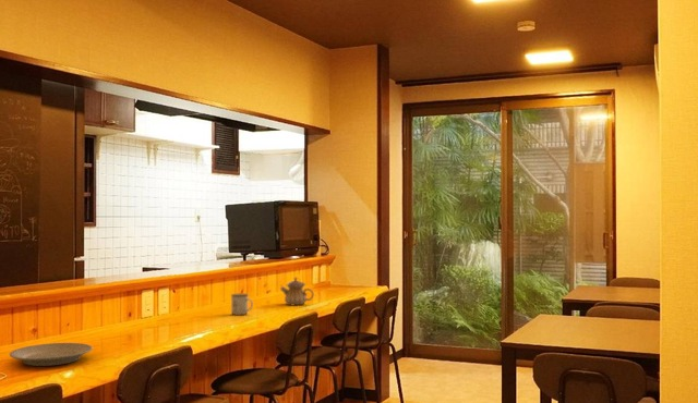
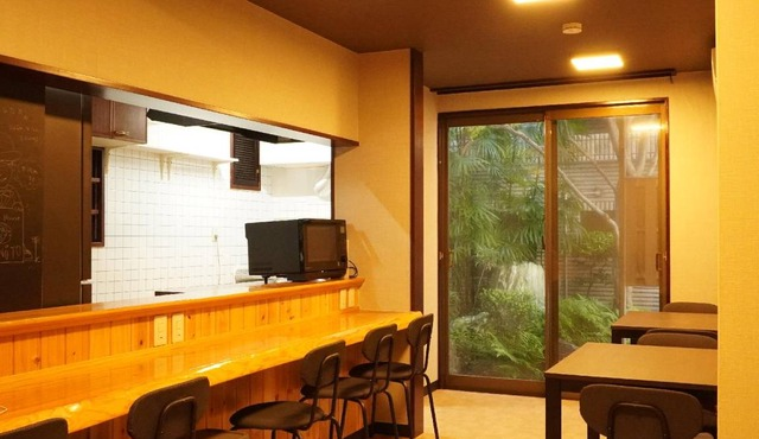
- mug [230,293,254,316]
- teapot [279,277,315,306]
- plate [9,342,94,367]
